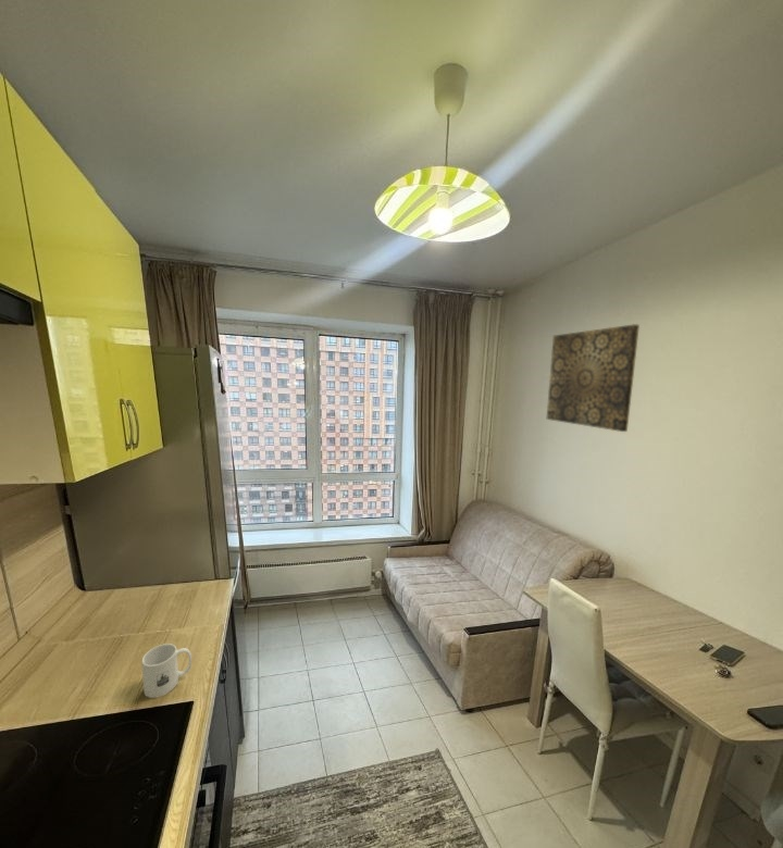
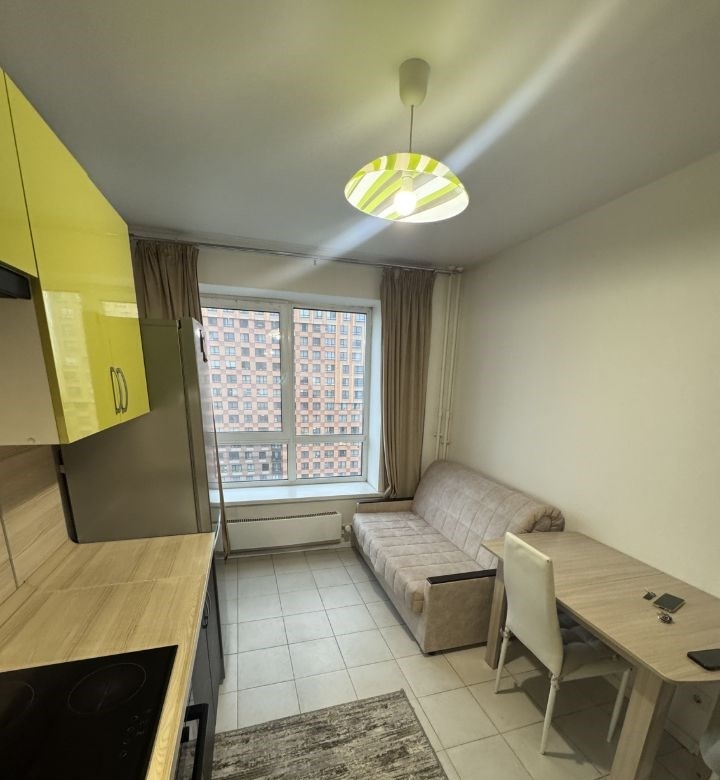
- mug [140,643,192,699]
- wall art [546,323,641,433]
